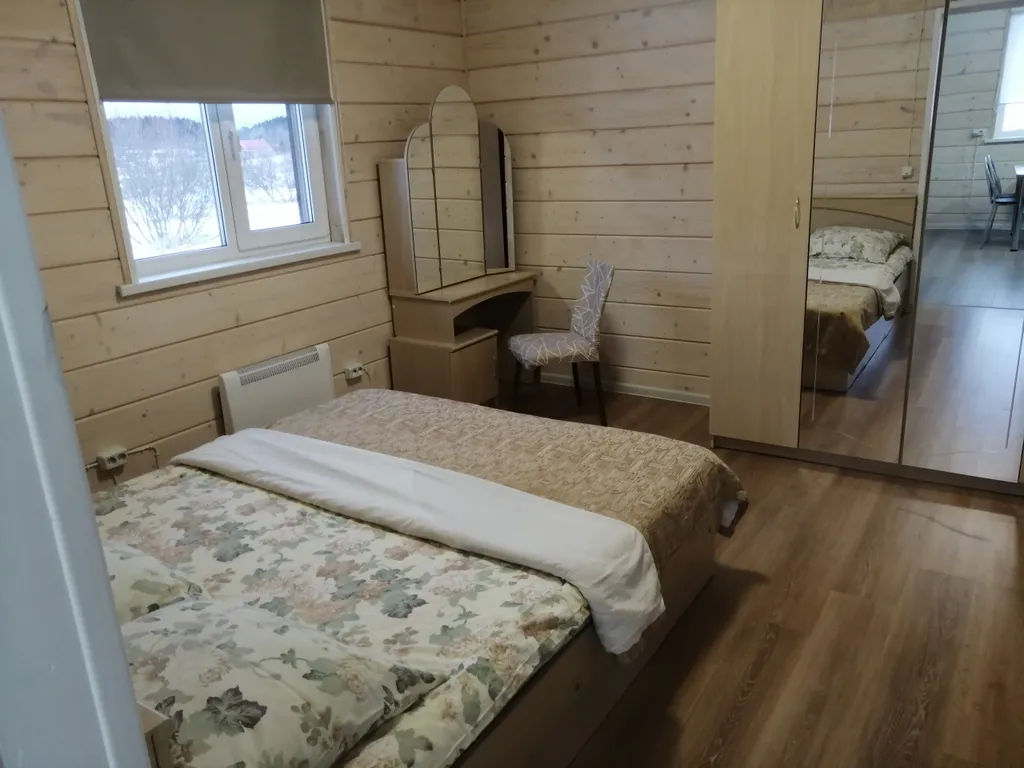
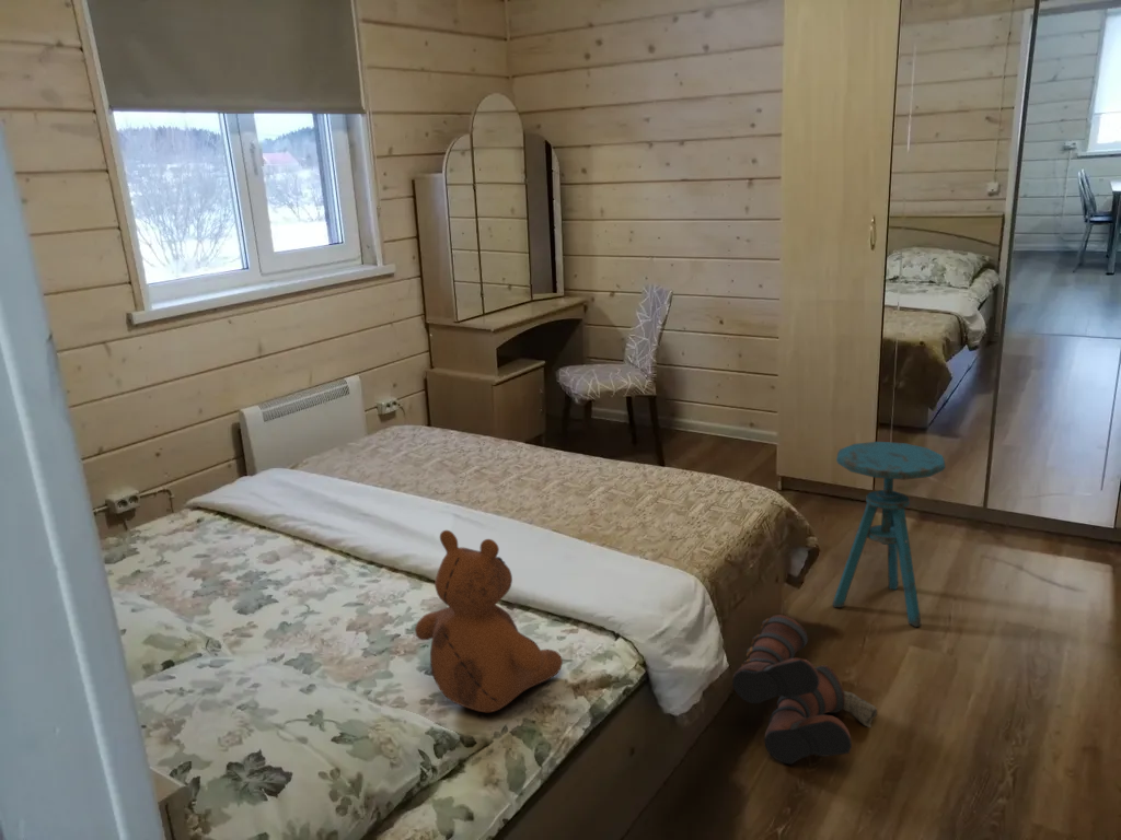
+ side table [831,441,947,628]
+ boots [731,614,878,766]
+ teddy bear [414,529,564,713]
